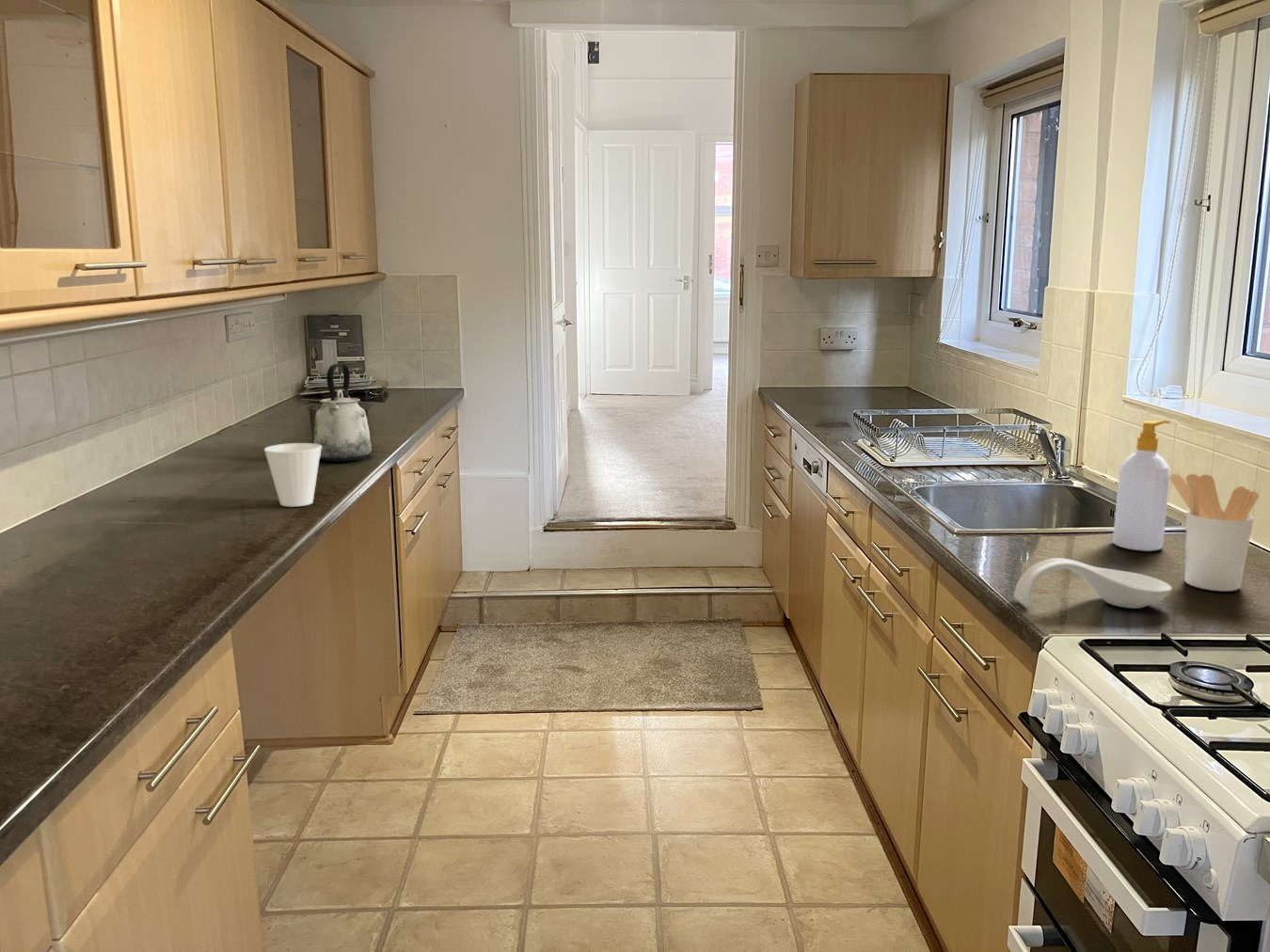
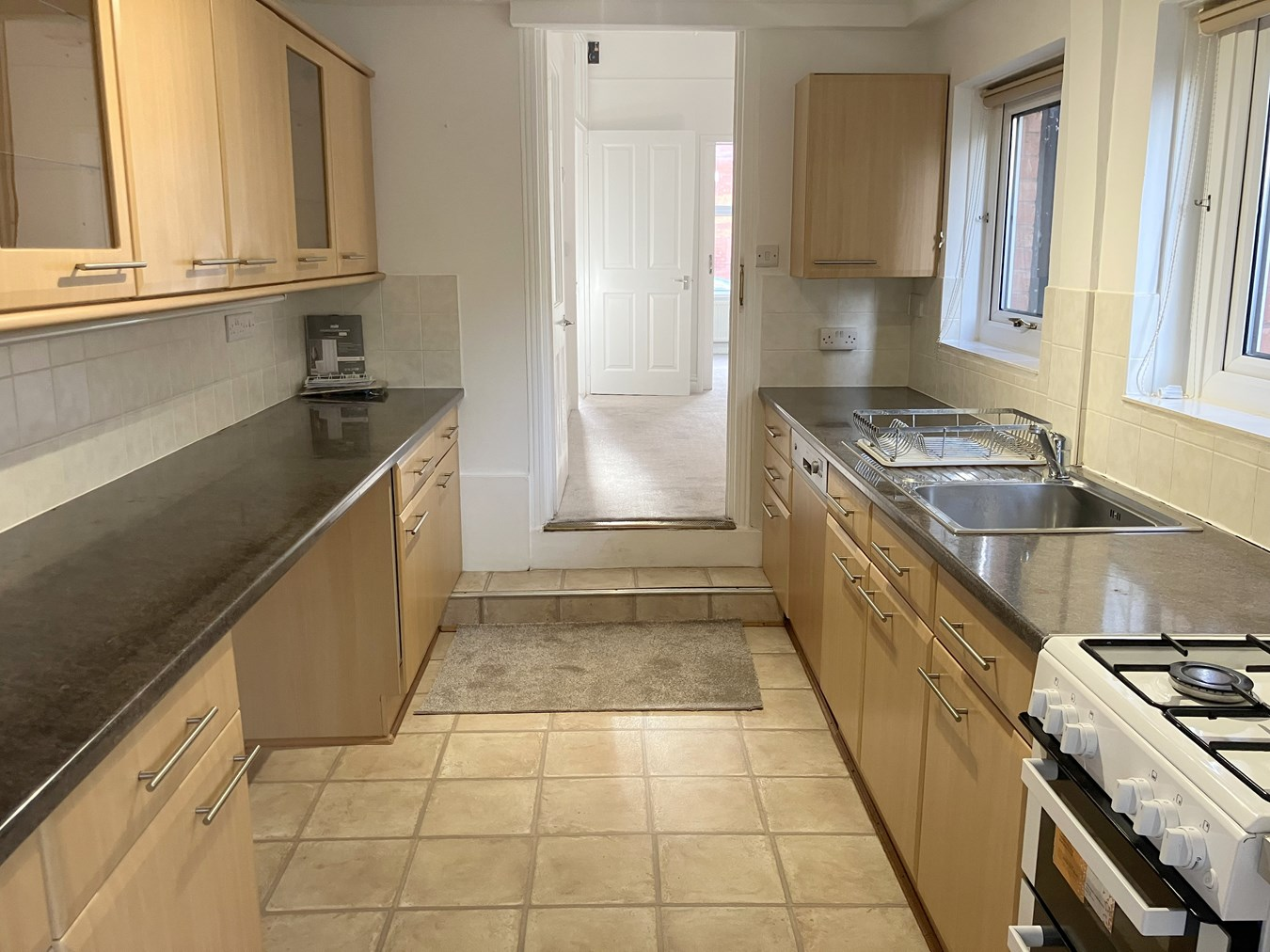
- soap bottle [1112,420,1171,552]
- kettle [313,362,373,463]
- cup [263,442,322,508]
- utensil holder [1169,473,1260,592]
- spoon rest [1013,557,1173,610]
